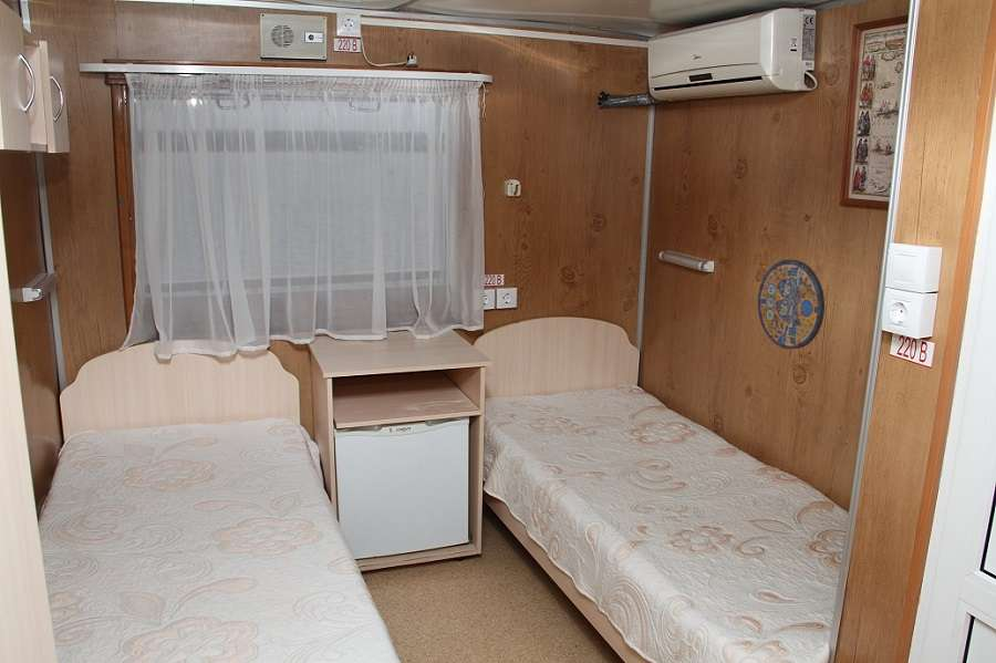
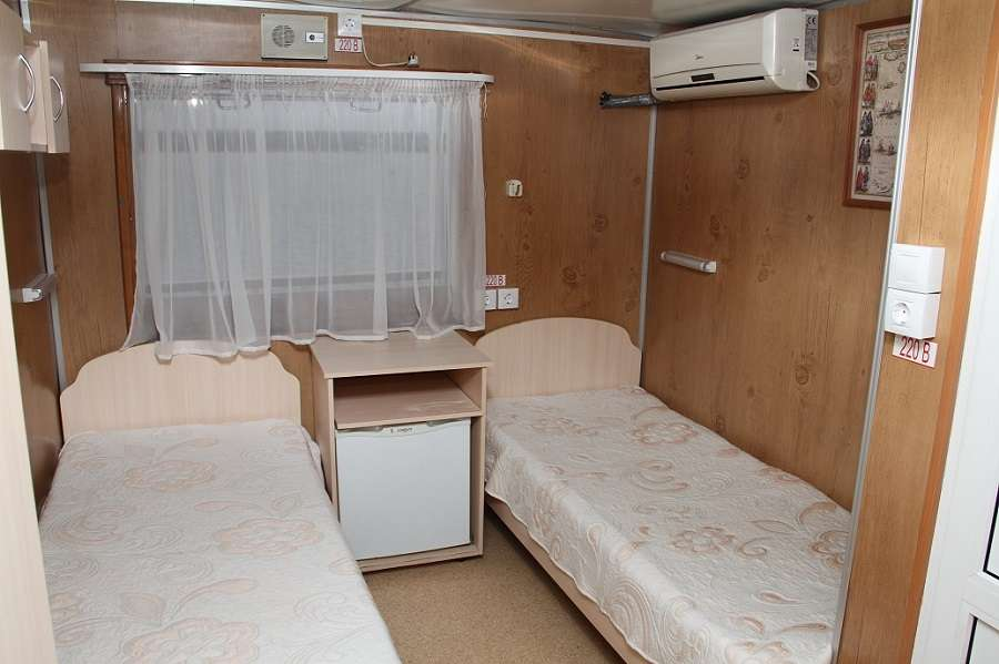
- manhole cover [757,259,826,350]
